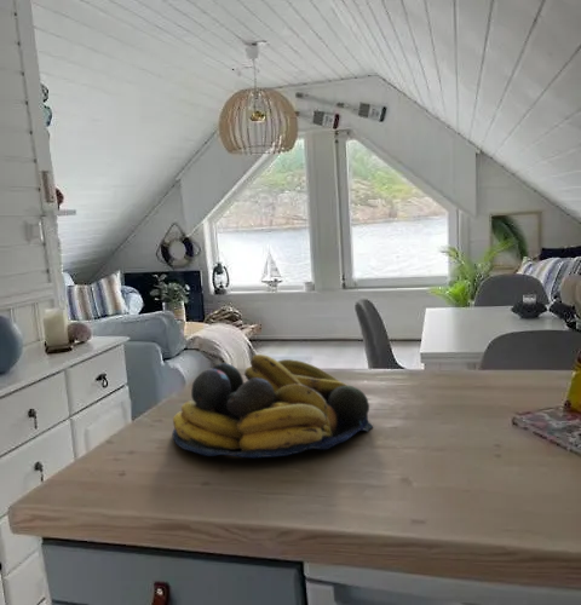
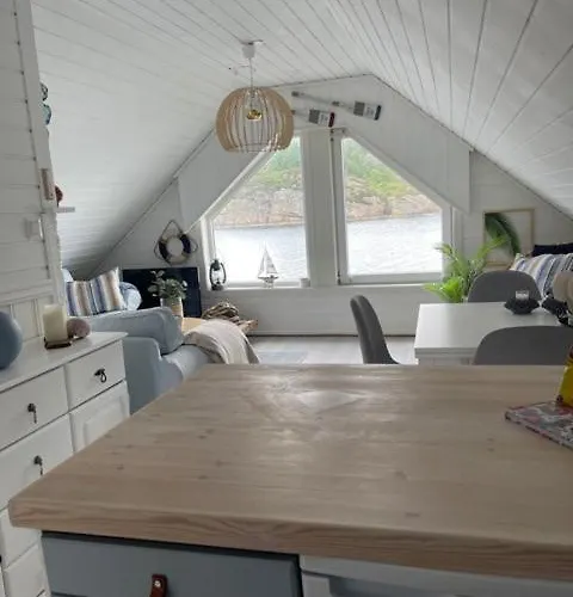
- fruit bowl [171,353,374,459]
